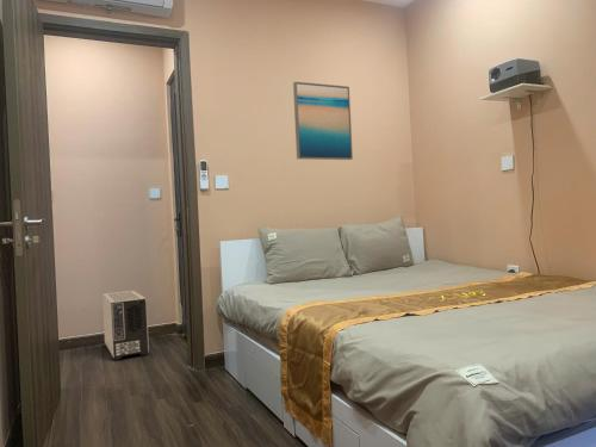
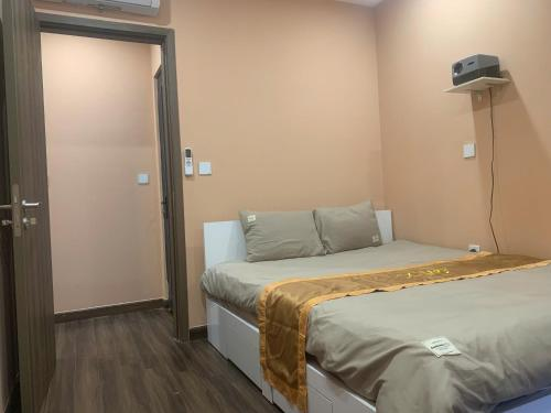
- air purifier [101,290,150,361]
- wall art [292,81,354,161]
